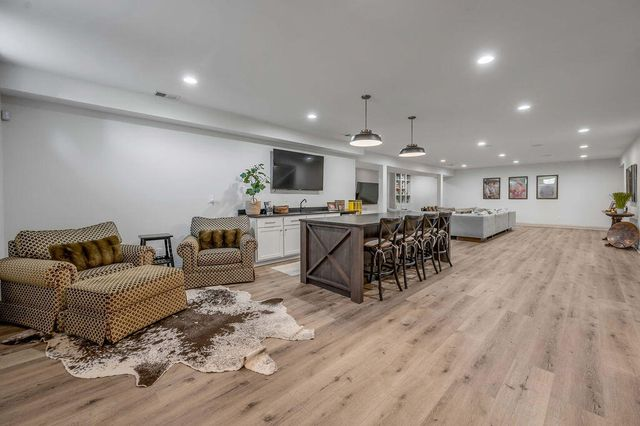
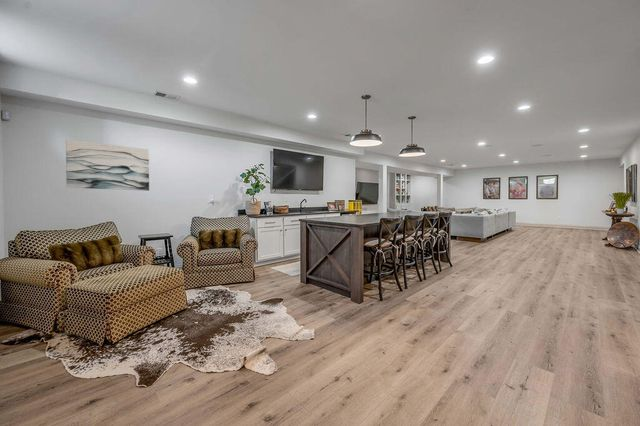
+ wall art [65,138,150,192]
